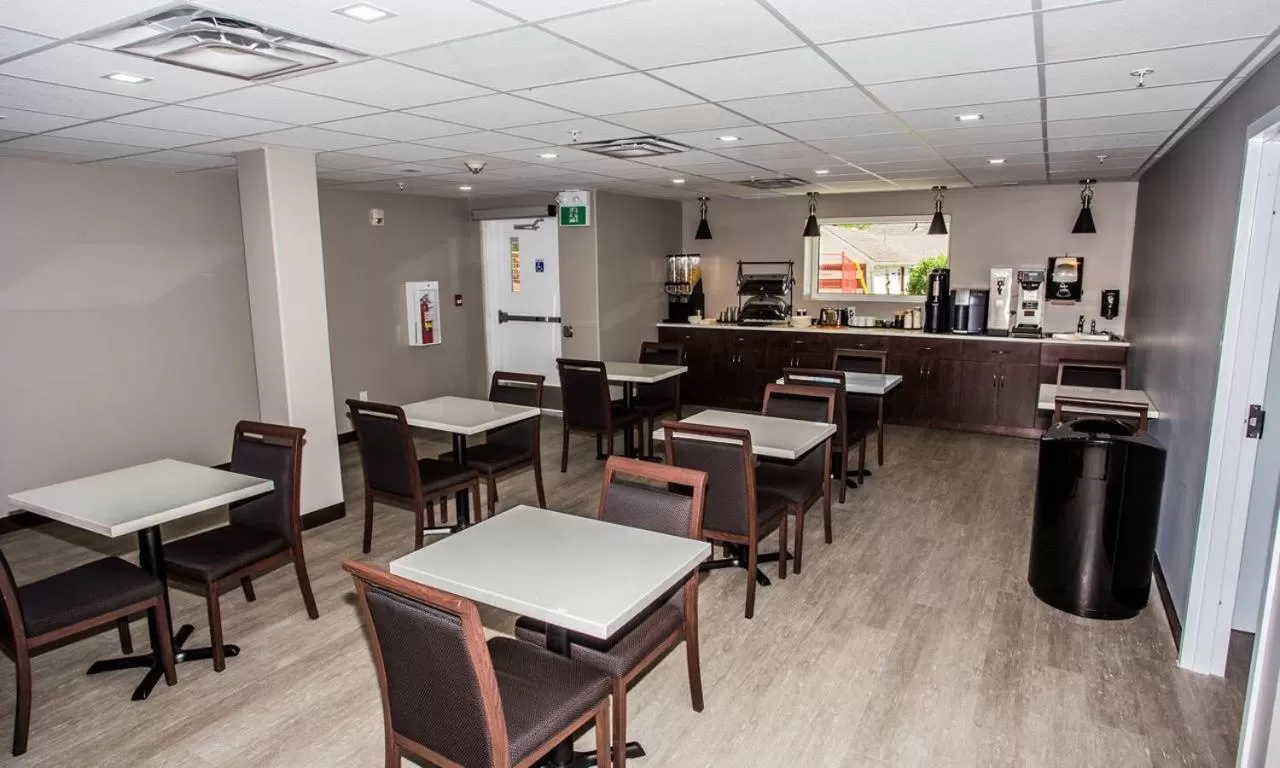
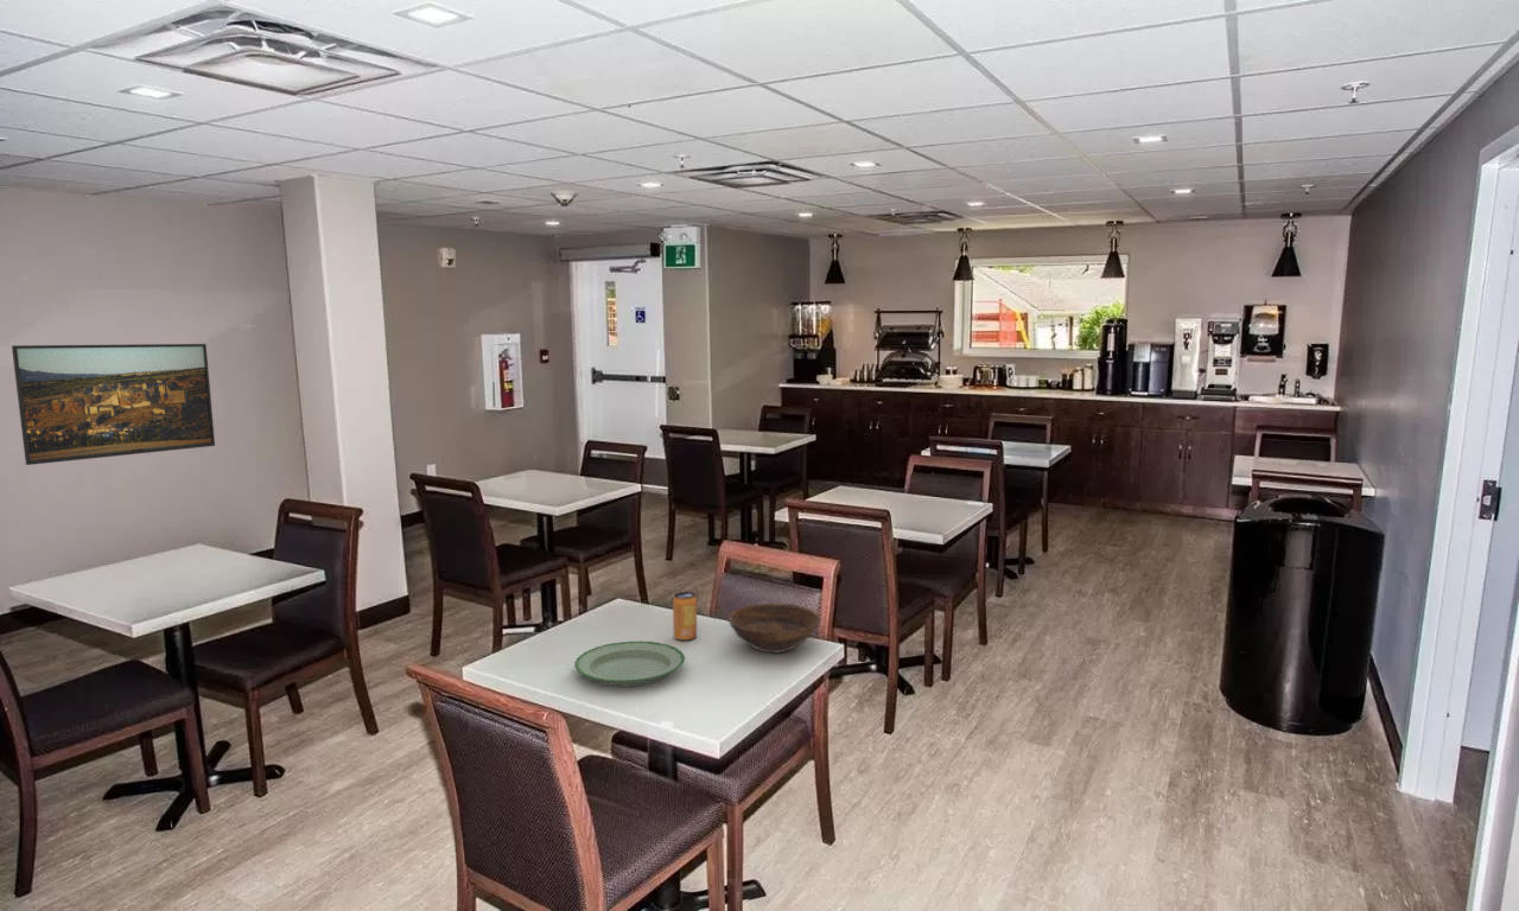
+ plate [573,641,686,688]
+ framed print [11,343,216,466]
+ bowl [726,601,822,654]
+ beverage can [672,591,698,642]
